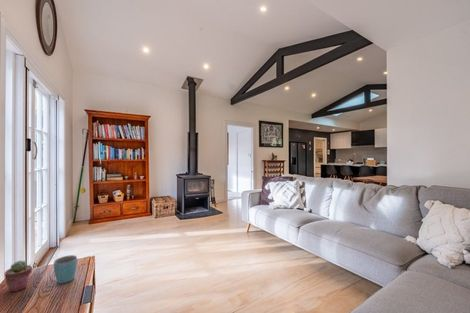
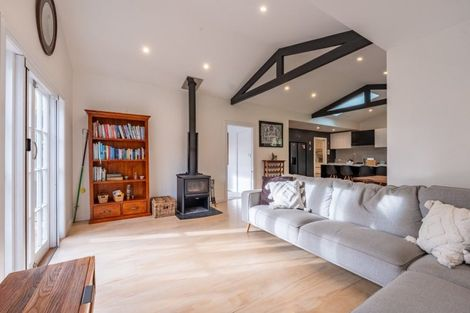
- potted succulent [3,259,33,293]
- mug [53,254,78,284]
